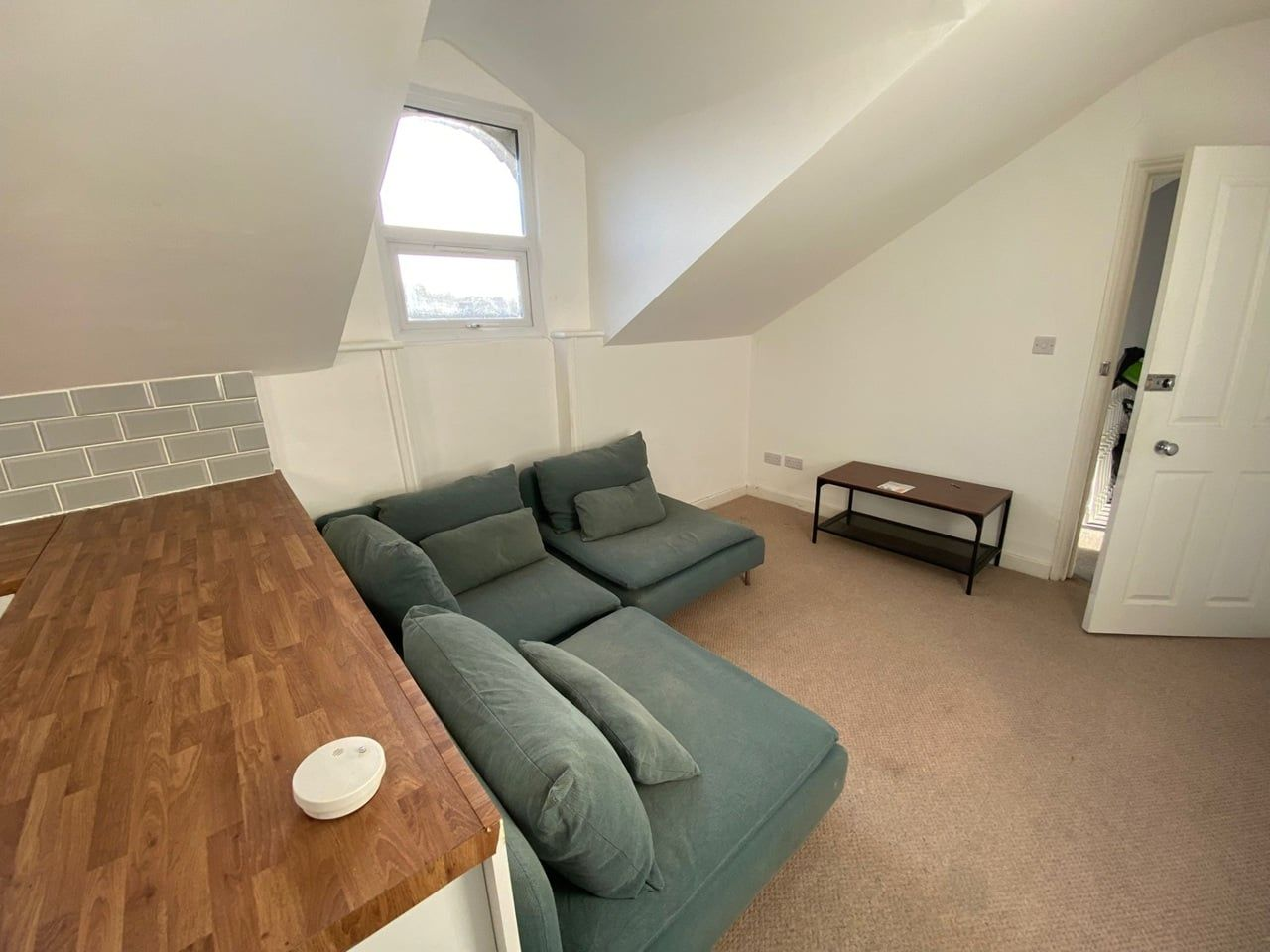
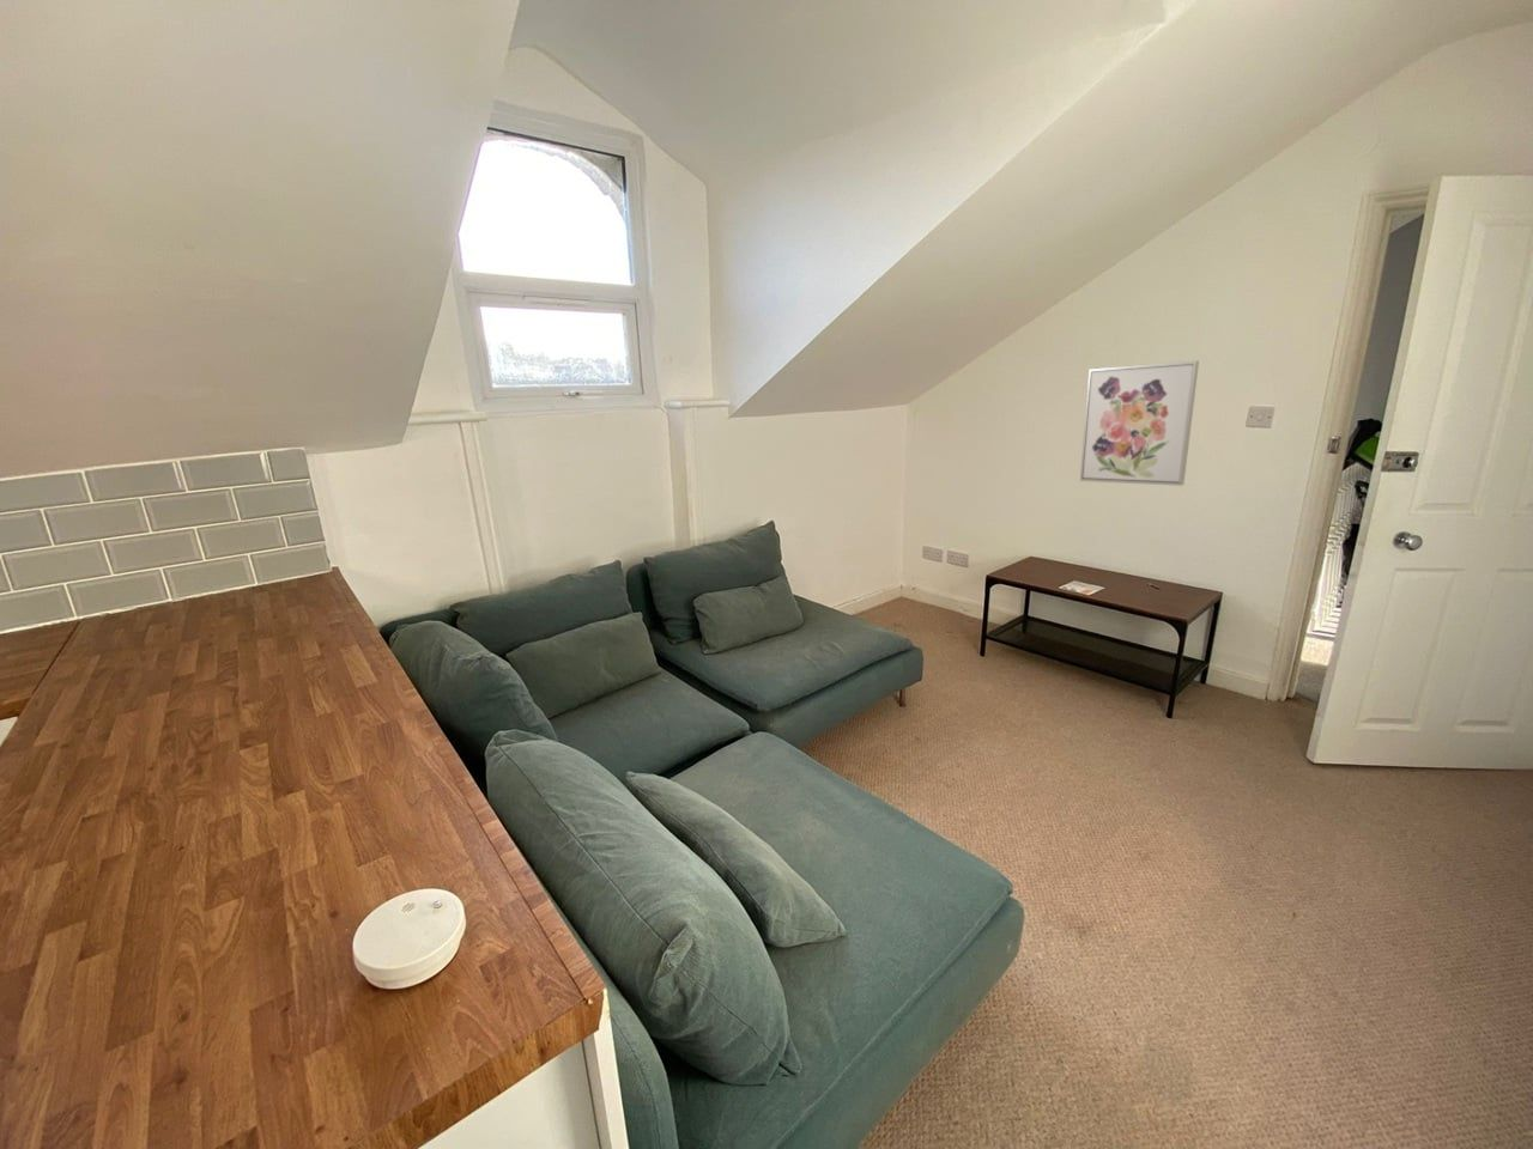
+ wall art [1079,360,1200,488]
